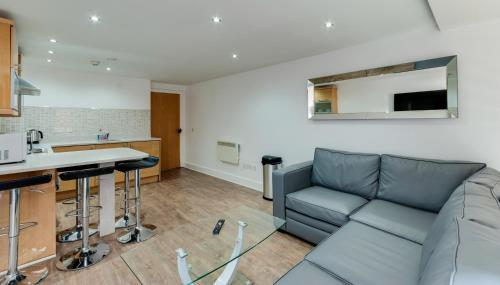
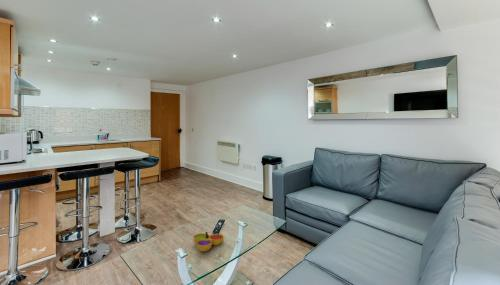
+ decorative bowl [193,231,224,252]
